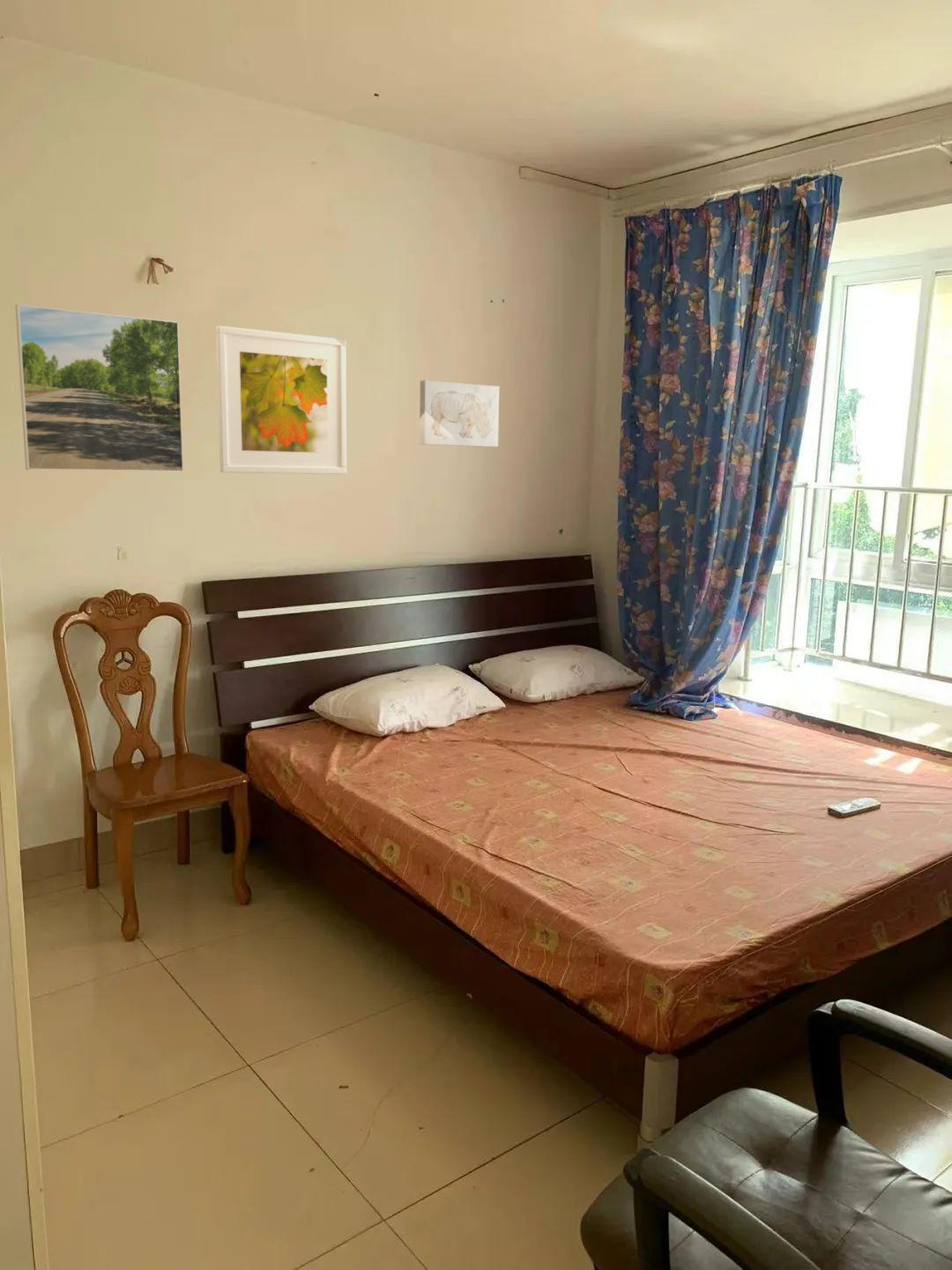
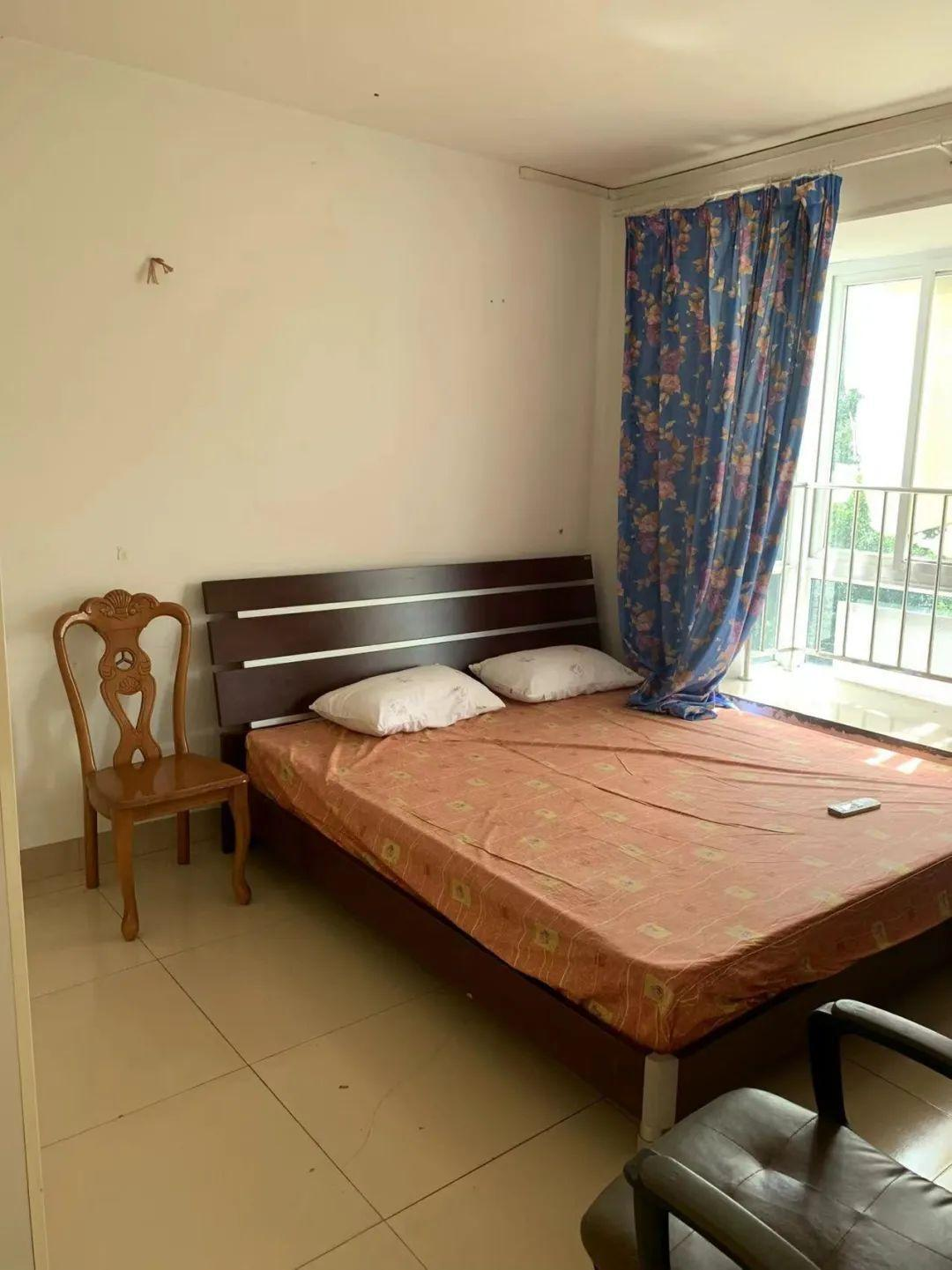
- wall art [419,379,500,448]
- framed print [215,325,347,475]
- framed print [15,303,184,472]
